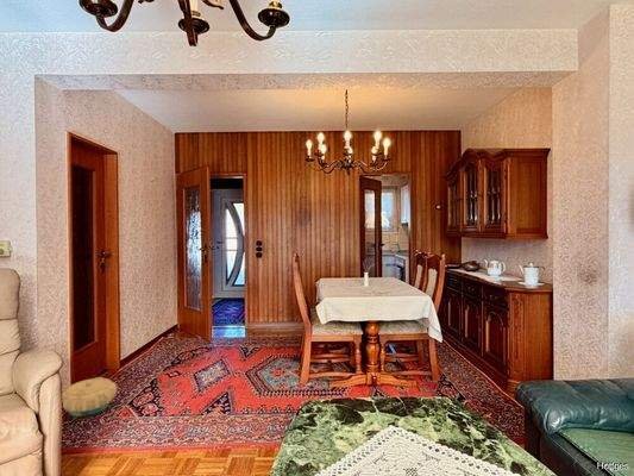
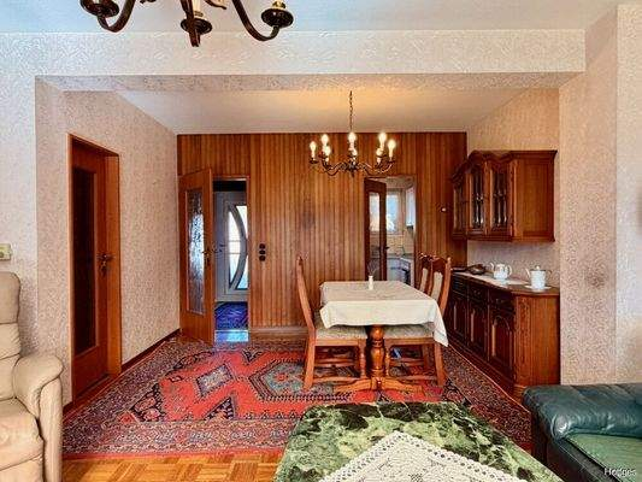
- basket [62,376,118,418]
